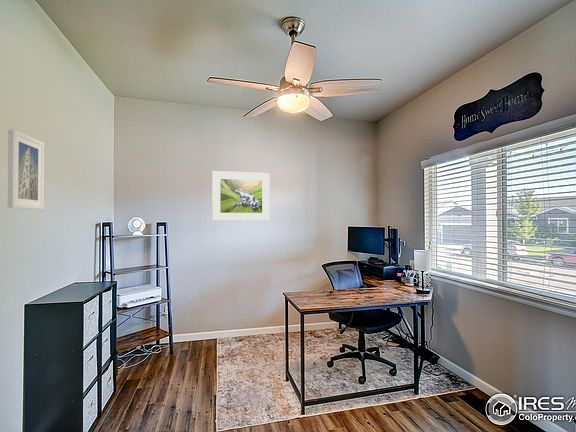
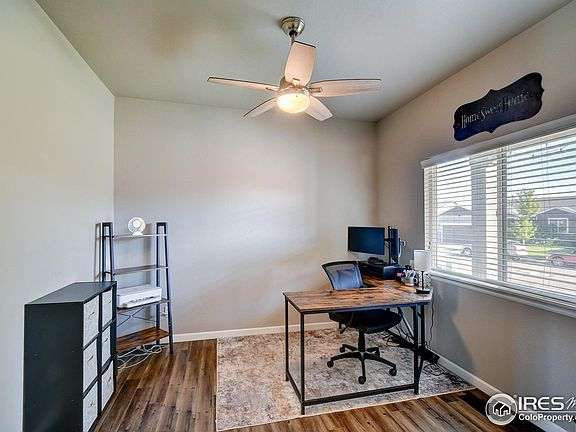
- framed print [7,128,45,210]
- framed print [211,170,271,221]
